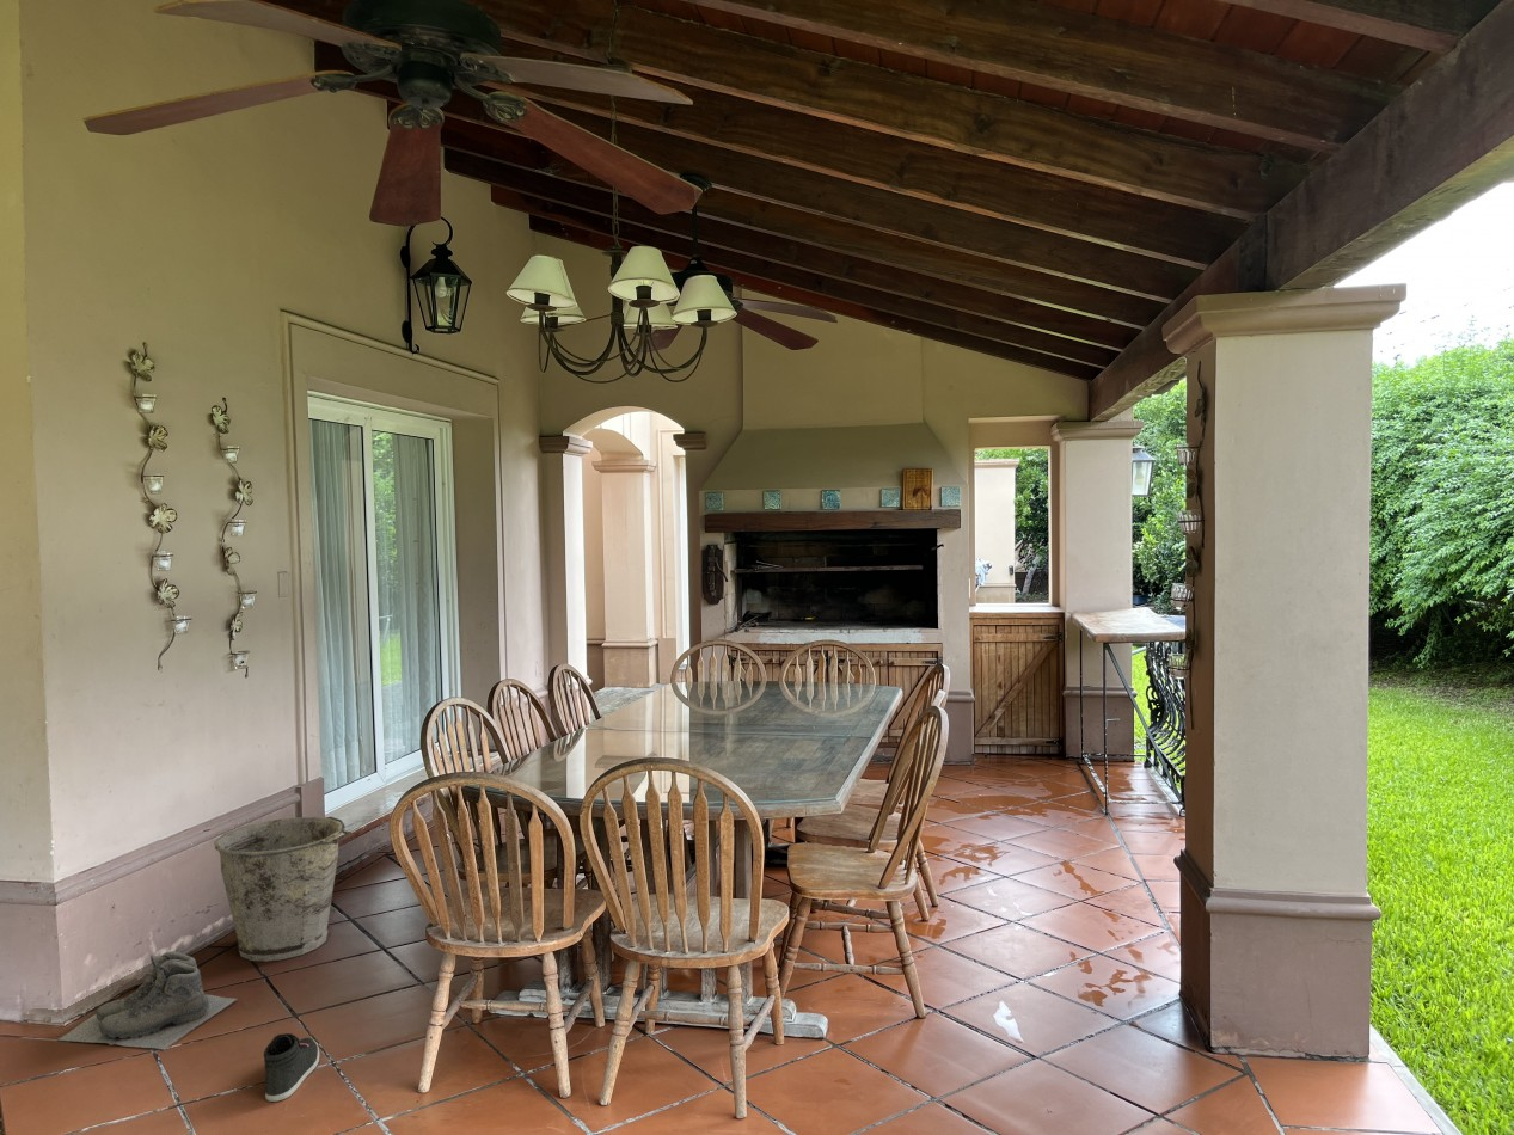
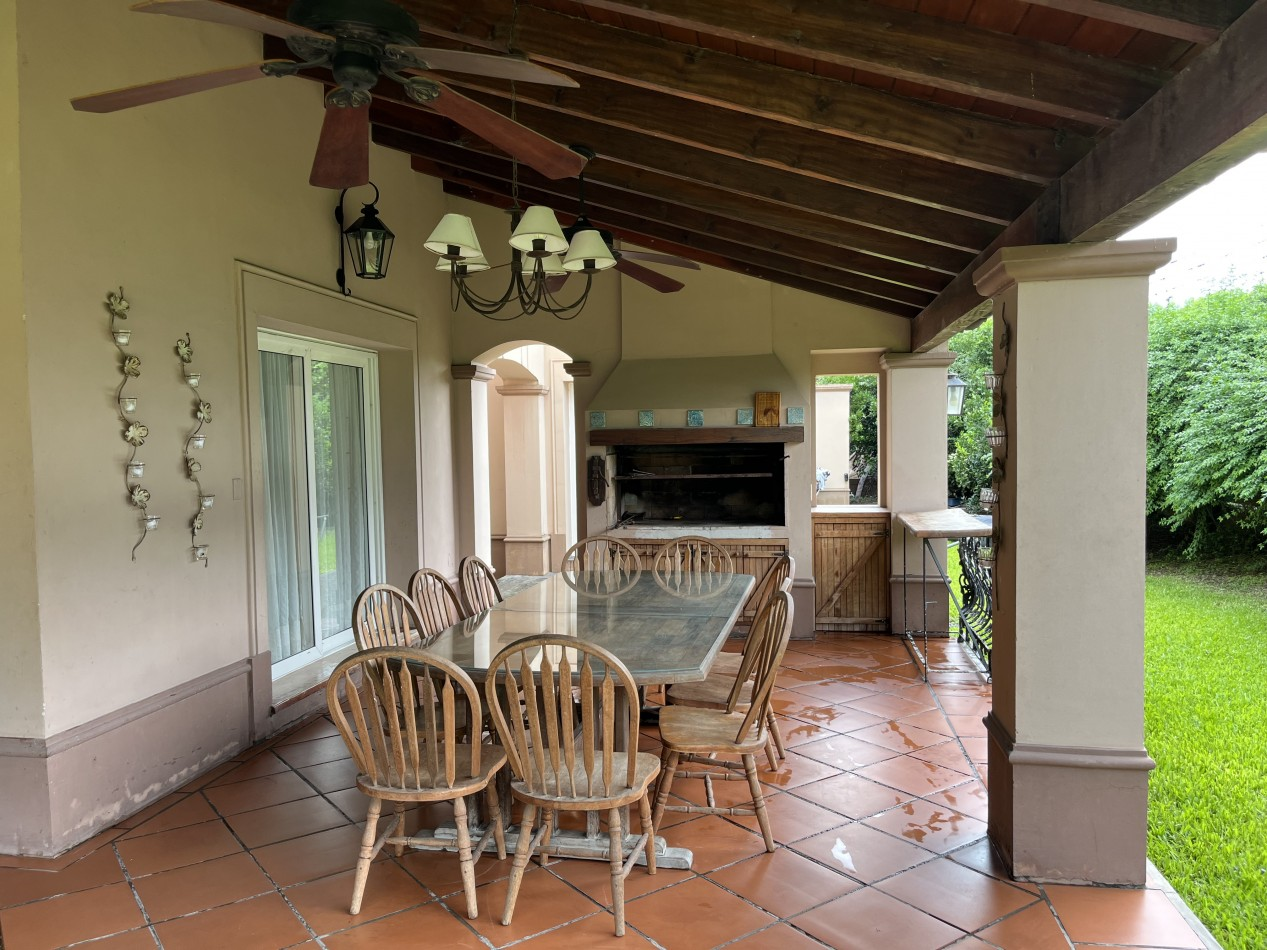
- boots [57,950,238,1051]
- bucket [213,816,354,963]
- sneaker [263,1032,320,1103]
